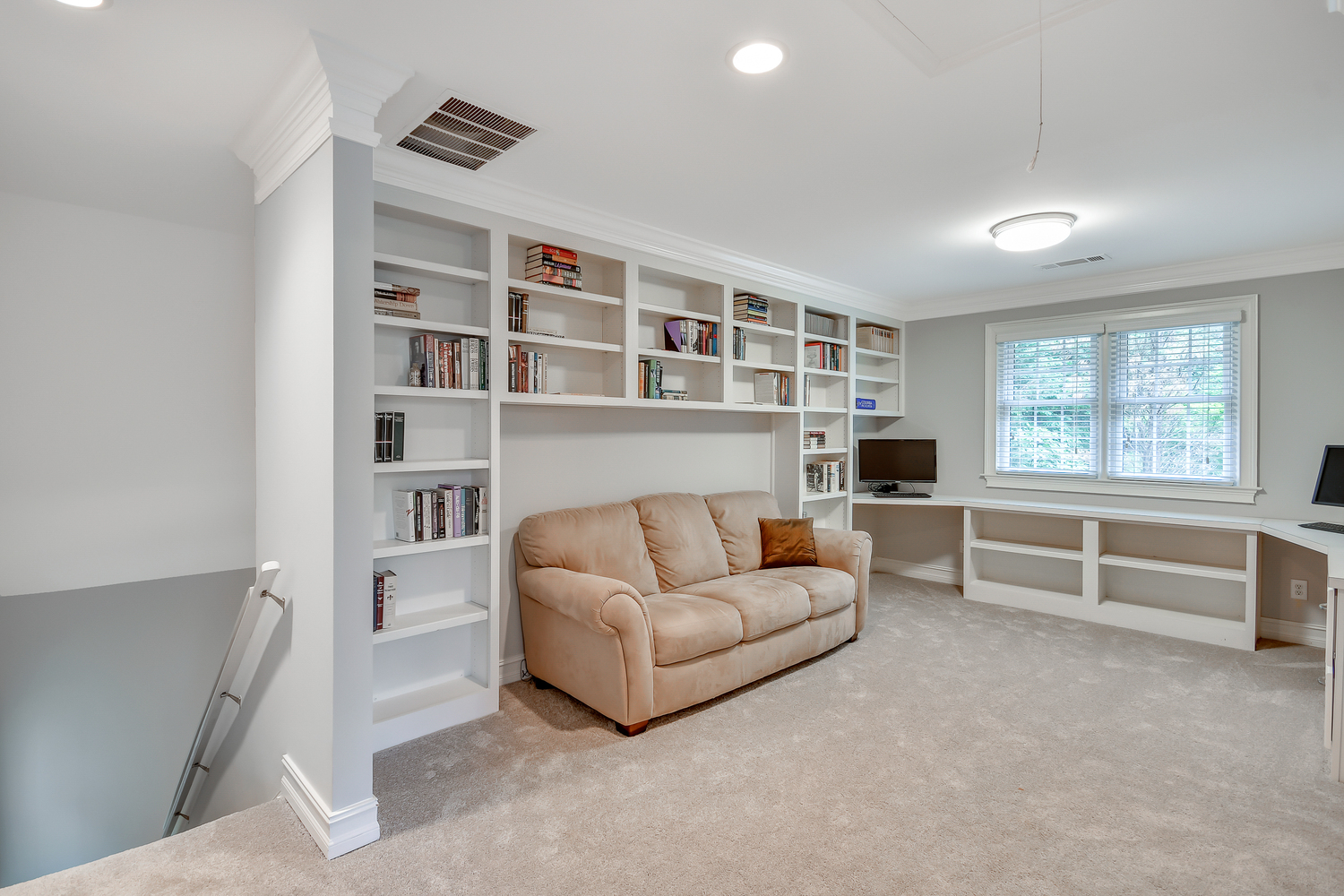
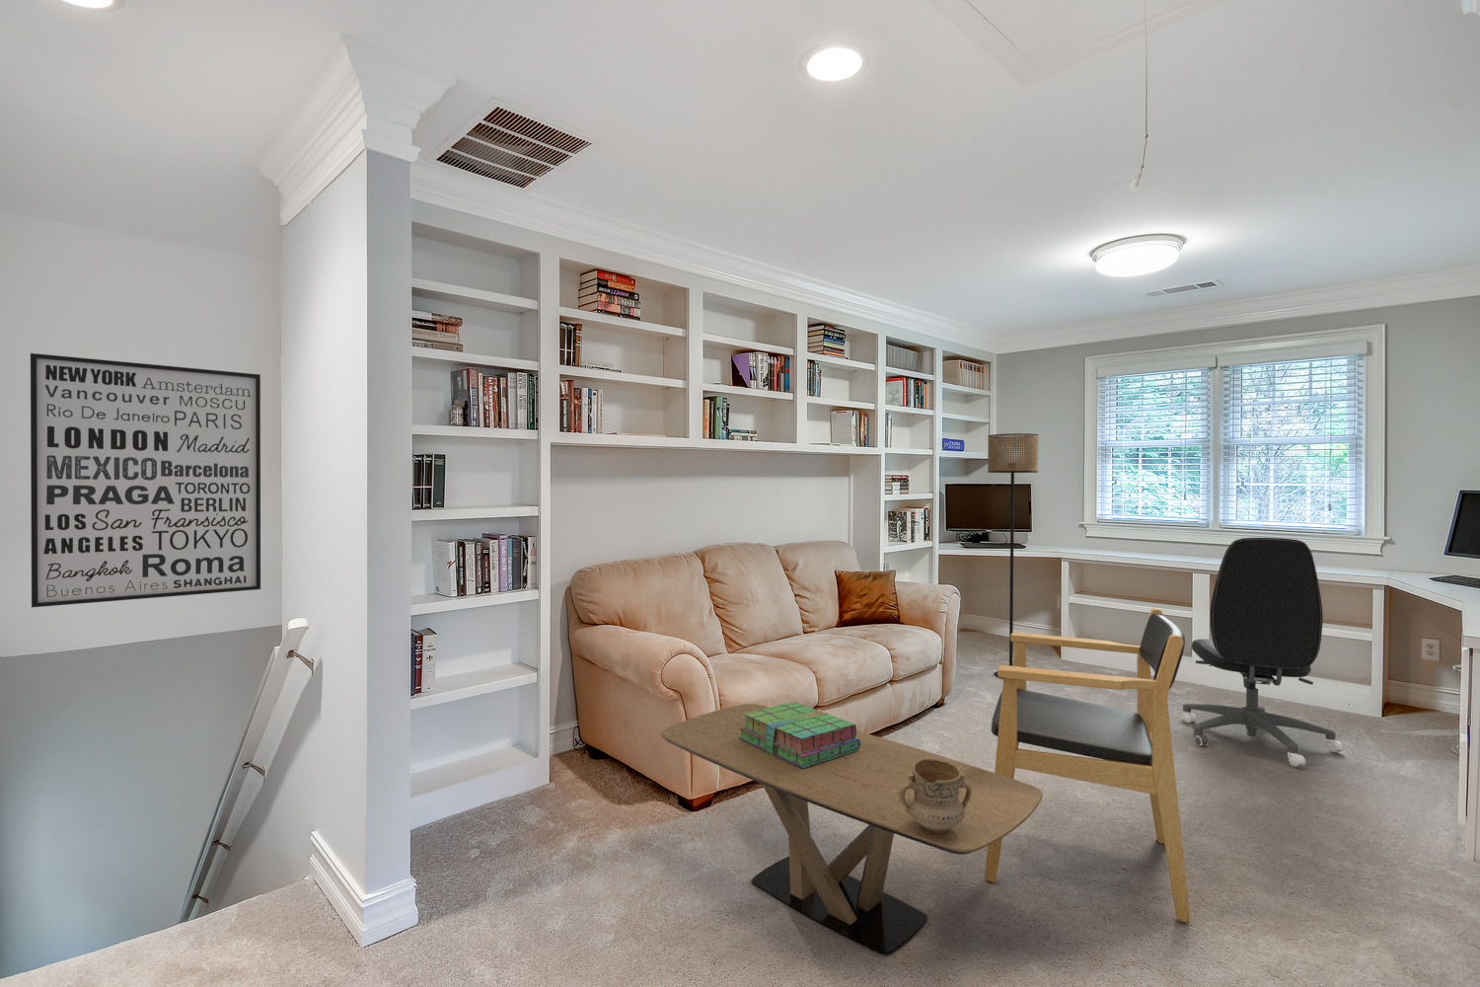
+ floor lamp [987,432,1038,679]
+ stack of books [739,701,860,768]
+ office chair [1182,536,1343,768]
+ armchair [983,607,1190,923]
+ mug [900,759,972,833]
+ coffee table [660,703,1044,954]
+ wall art [30,352,261,608]
